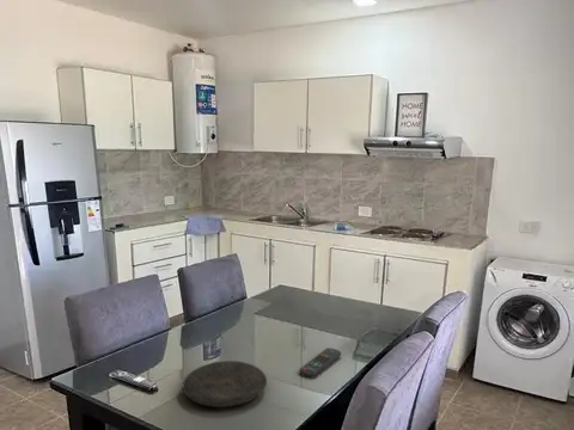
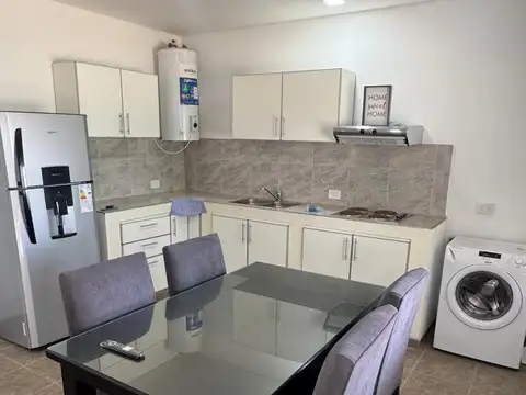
- plate [182,360,268,408]
- remote control [299,346,342,379]
